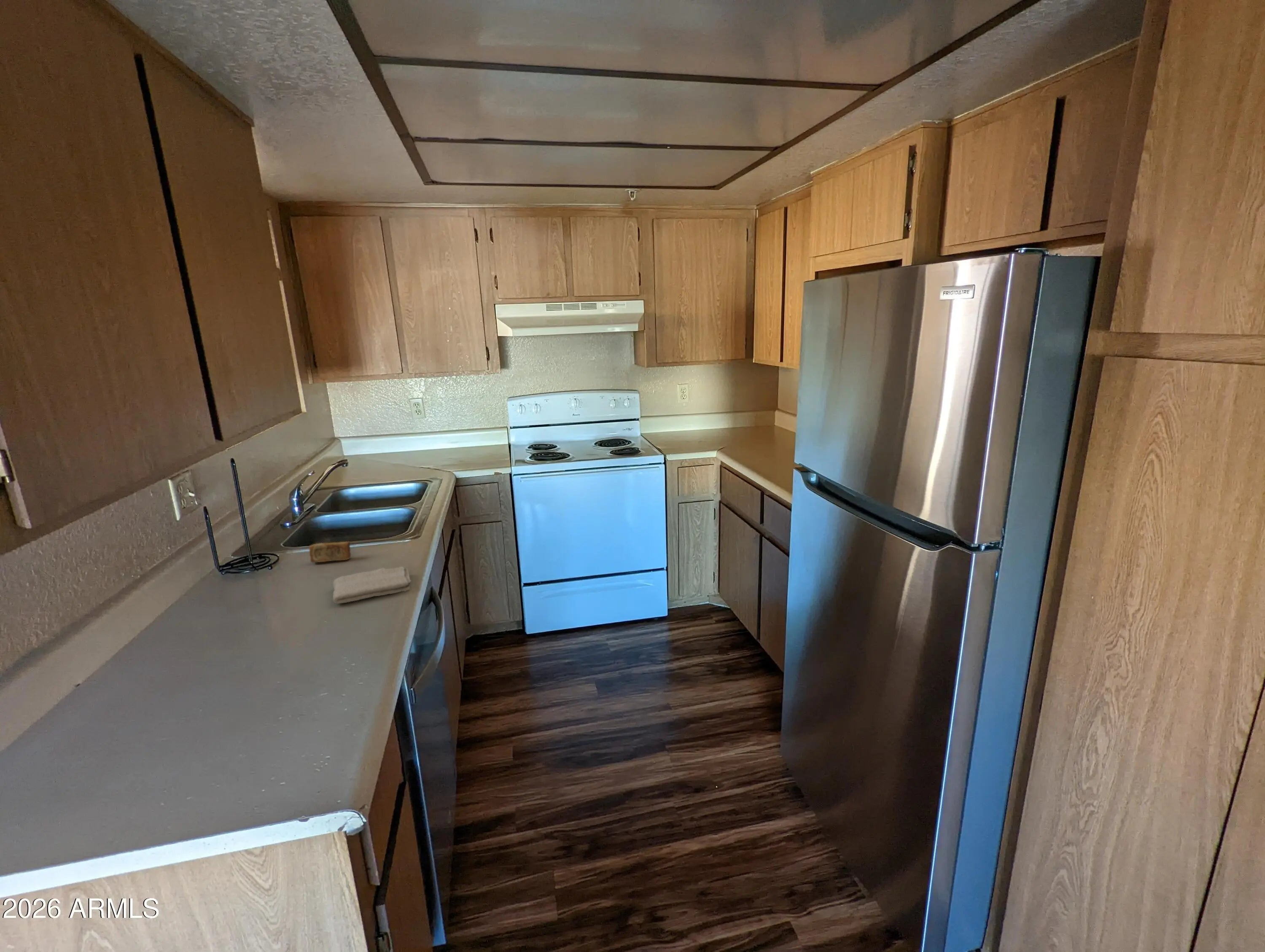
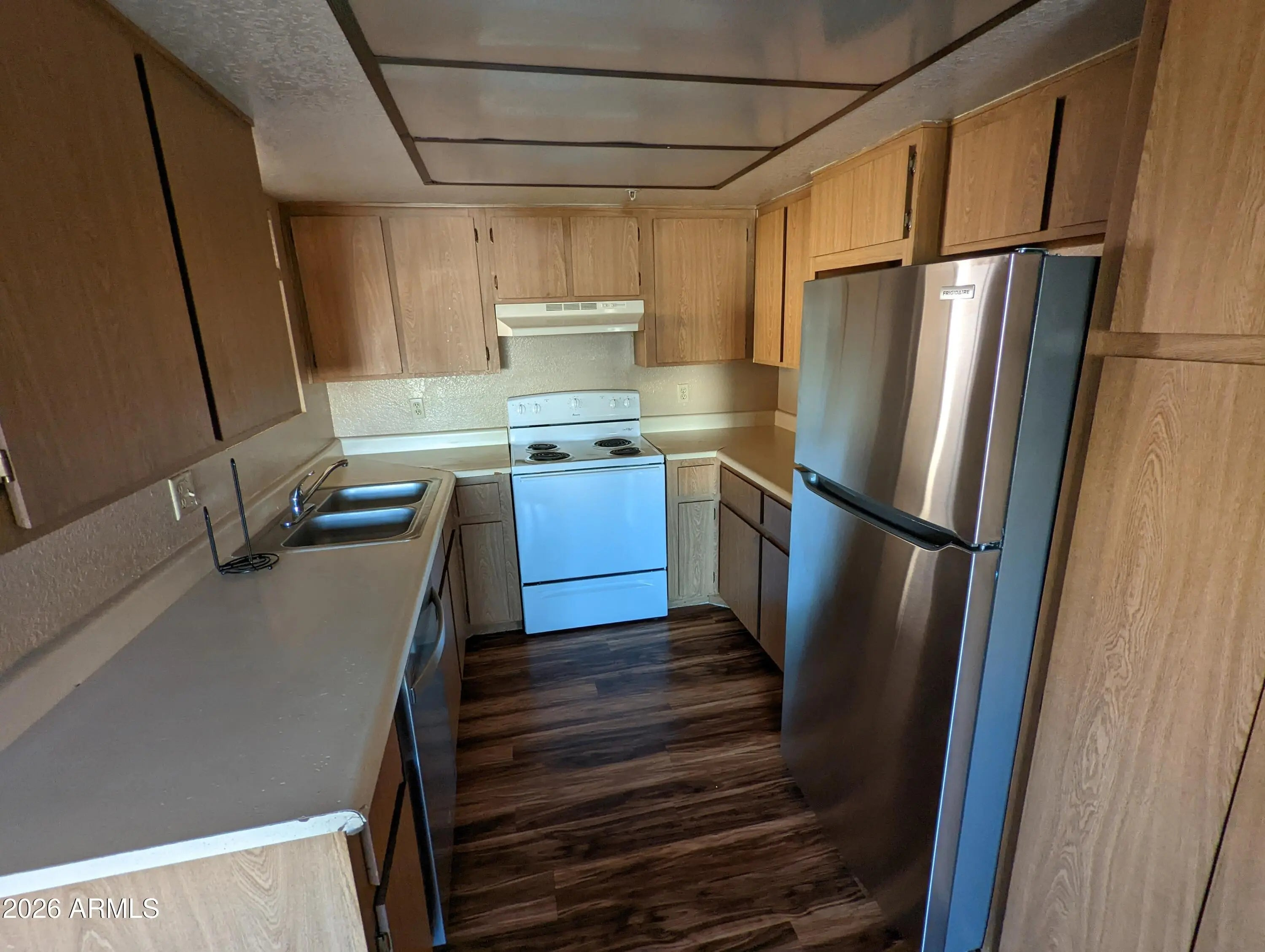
- washcloth [332,566,412,604]
- soap bar [309,541,351,563]
